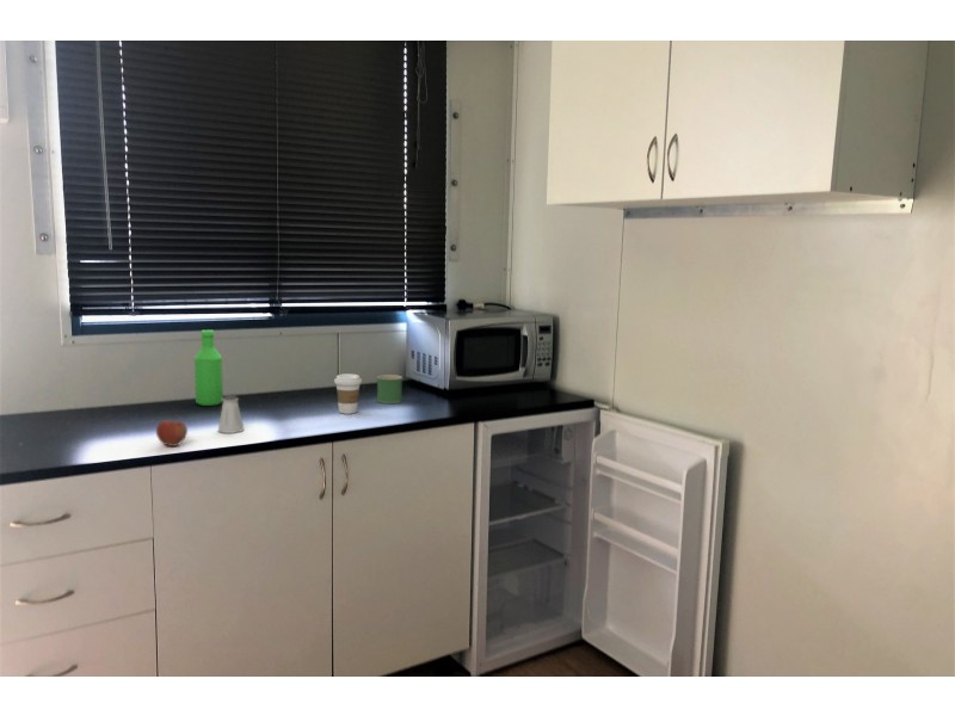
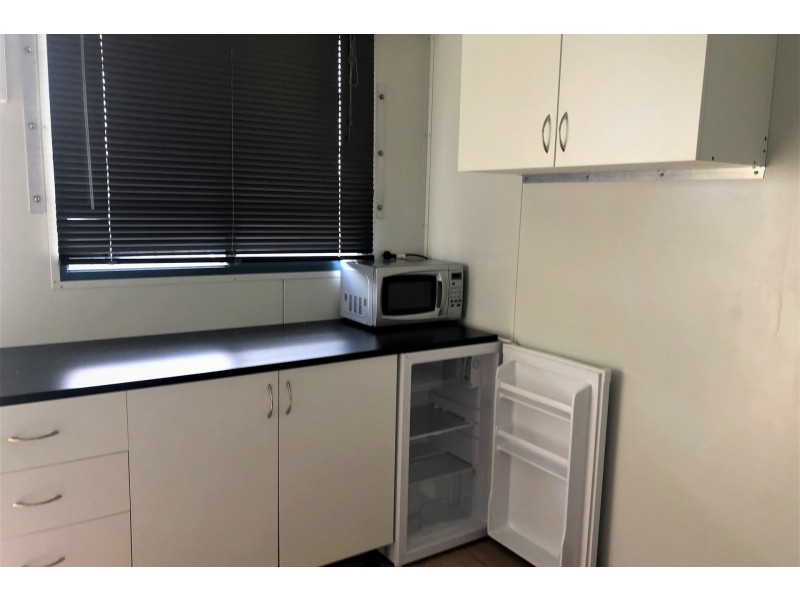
- apple [155,414,189,448]
- mug [376,374,403,405]
- saltshaker [217,394,245,434]
- coffee cup [333,372,363,415]
- bottle [193,328,224,407]
